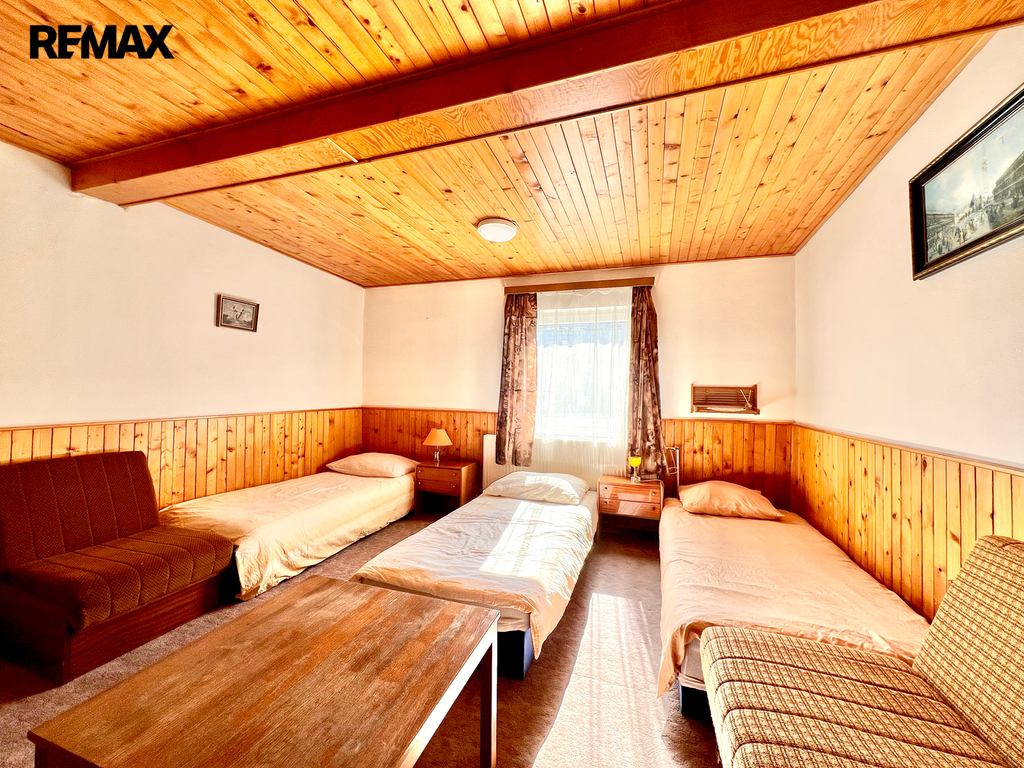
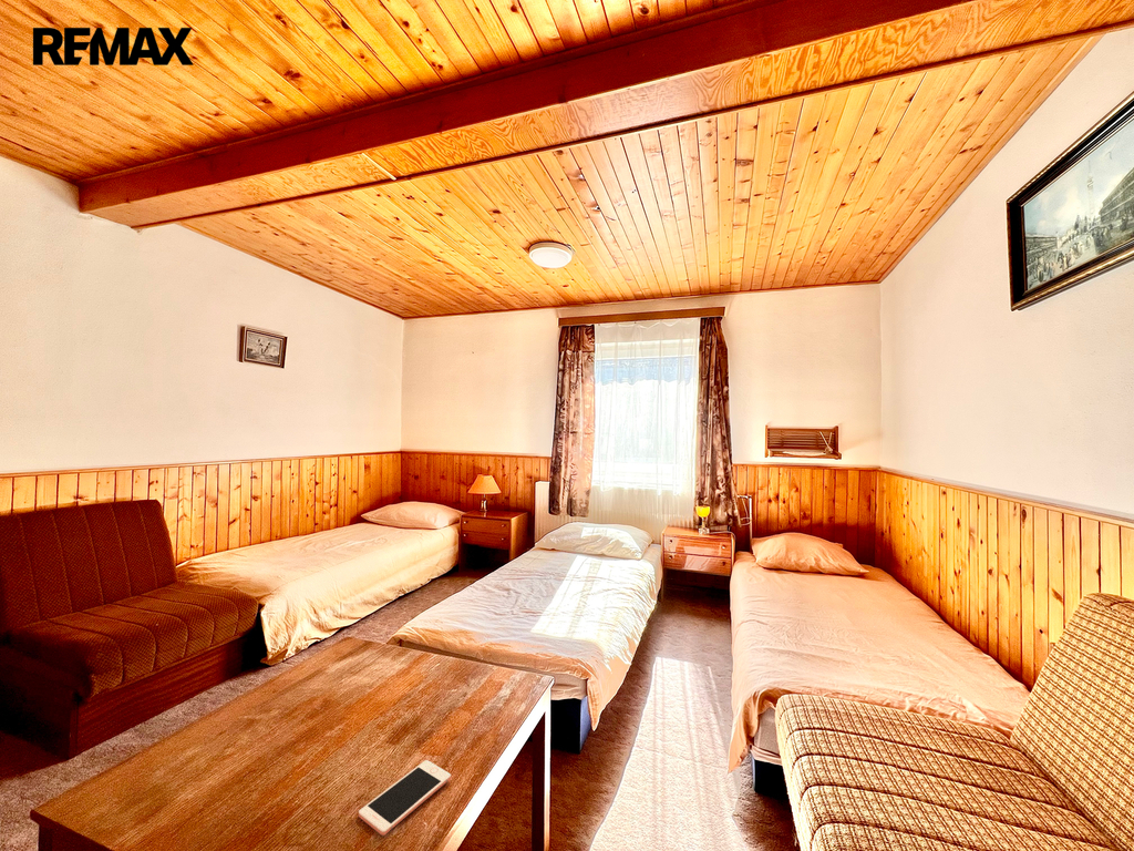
+ cell phone [358,759,452,837]
